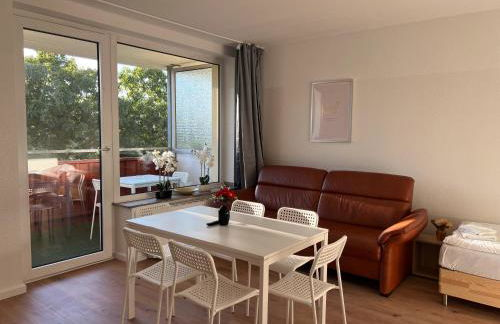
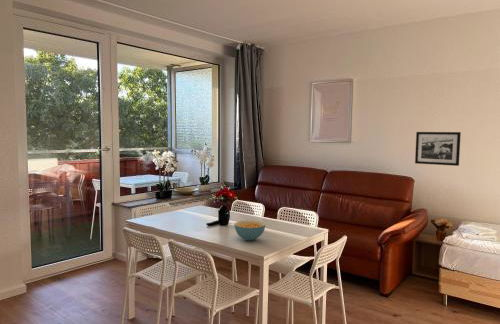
+ picture frame [414,131,462,167]
+ cereal bowl [233,220,266,241]
